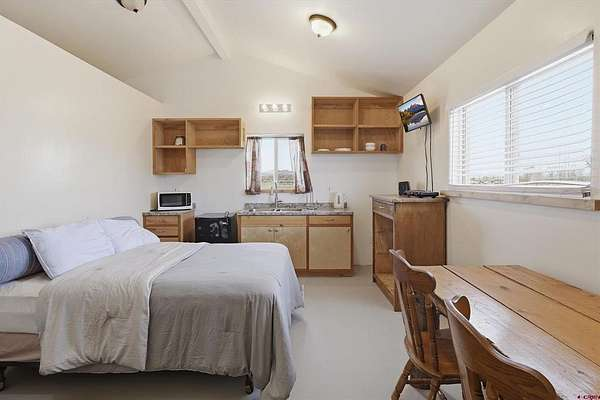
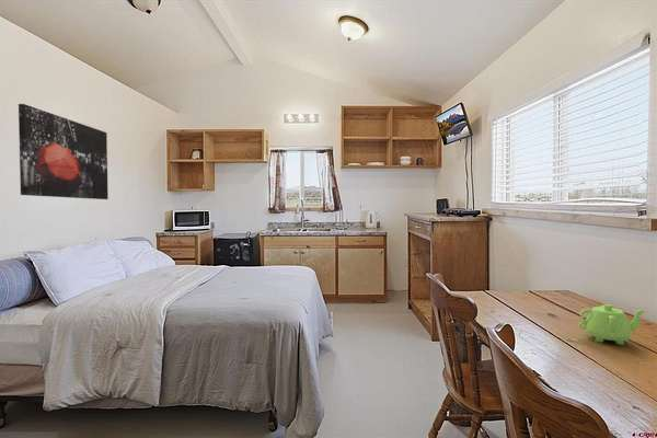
+ teapot [578,303,648,346]
+ wall art [18,103,110,200]
